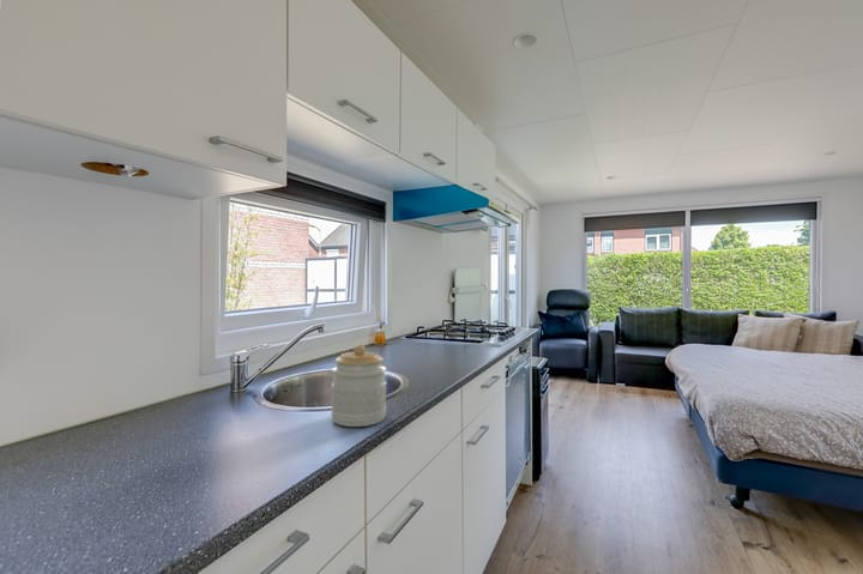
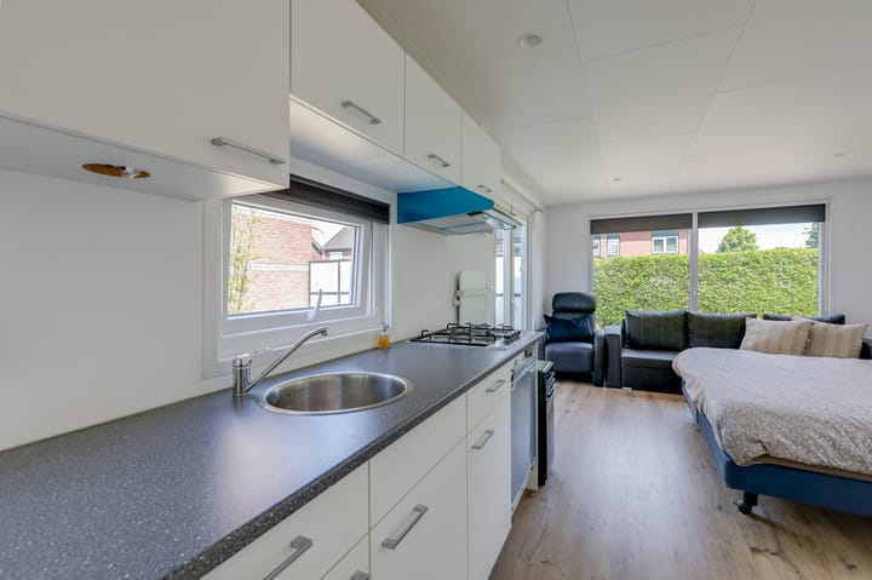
- jar [330,344,388,428]
